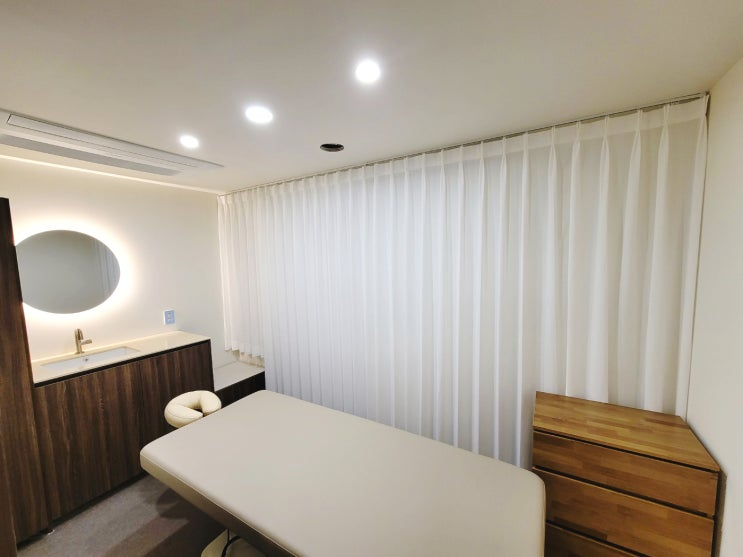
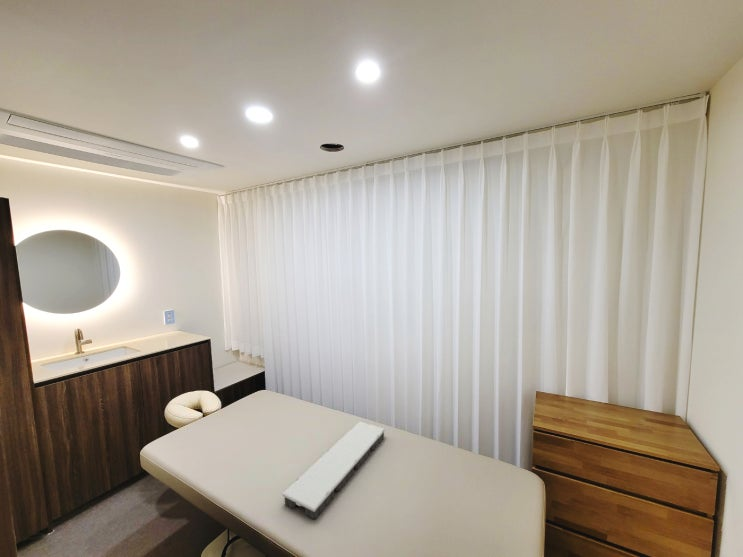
+ tray [281,420,386,520]
